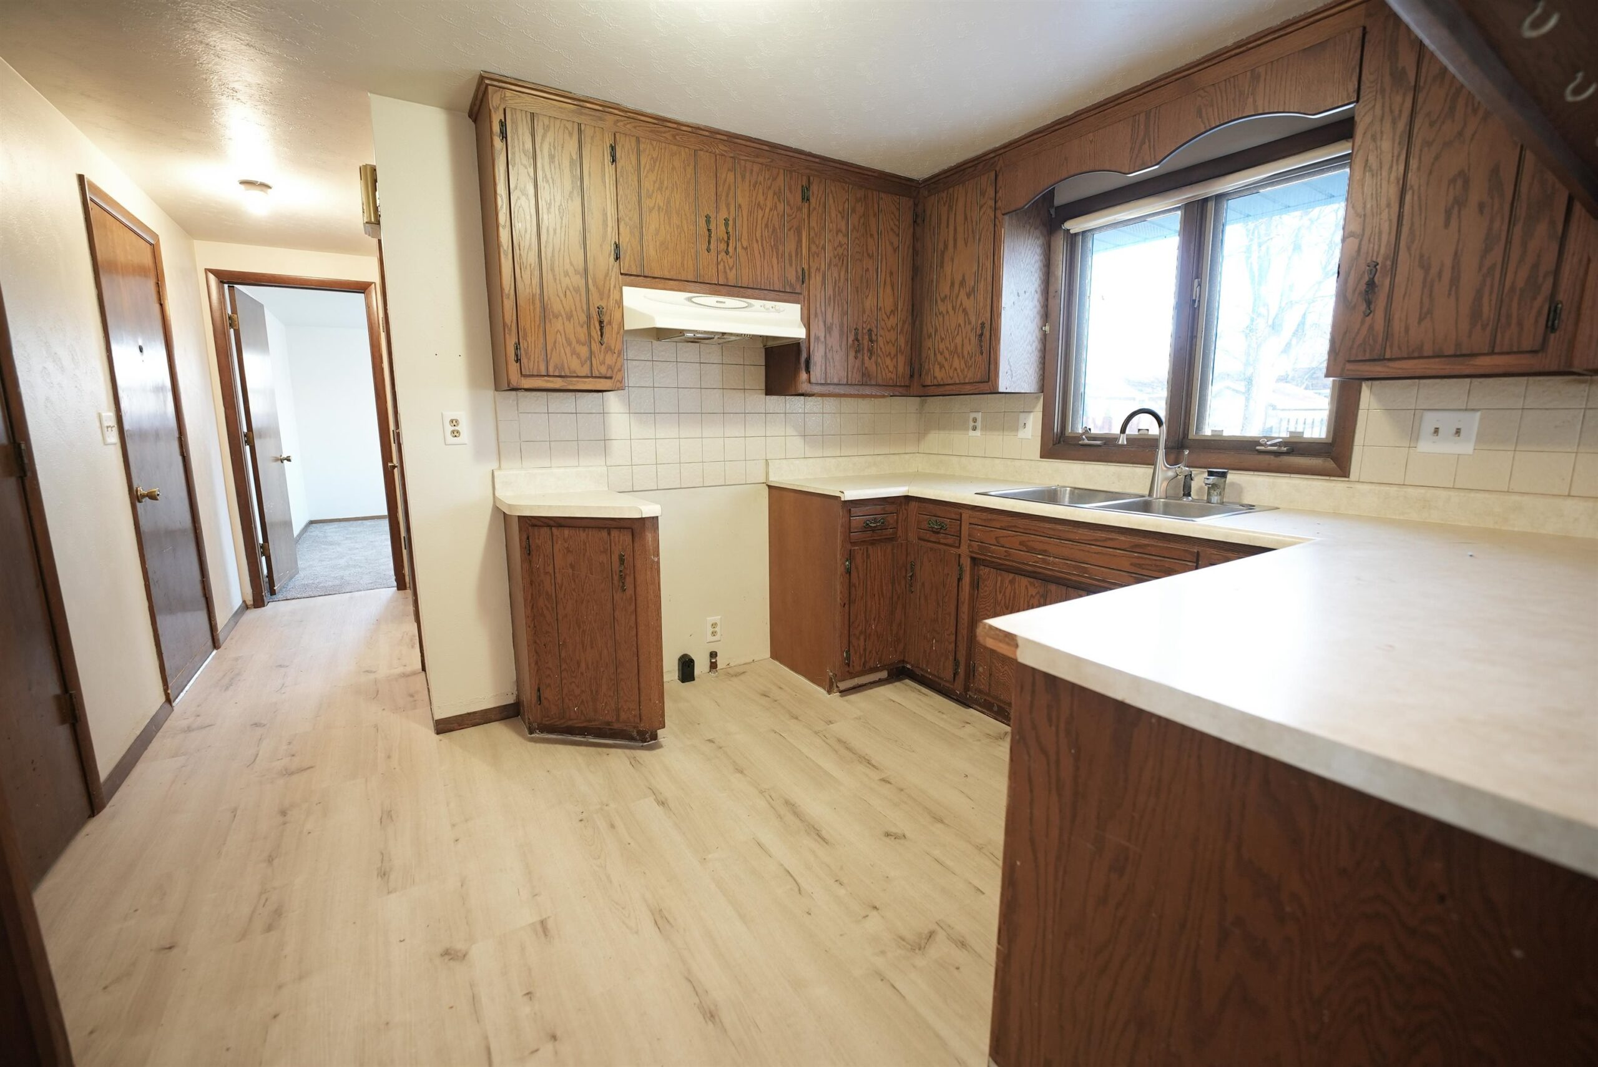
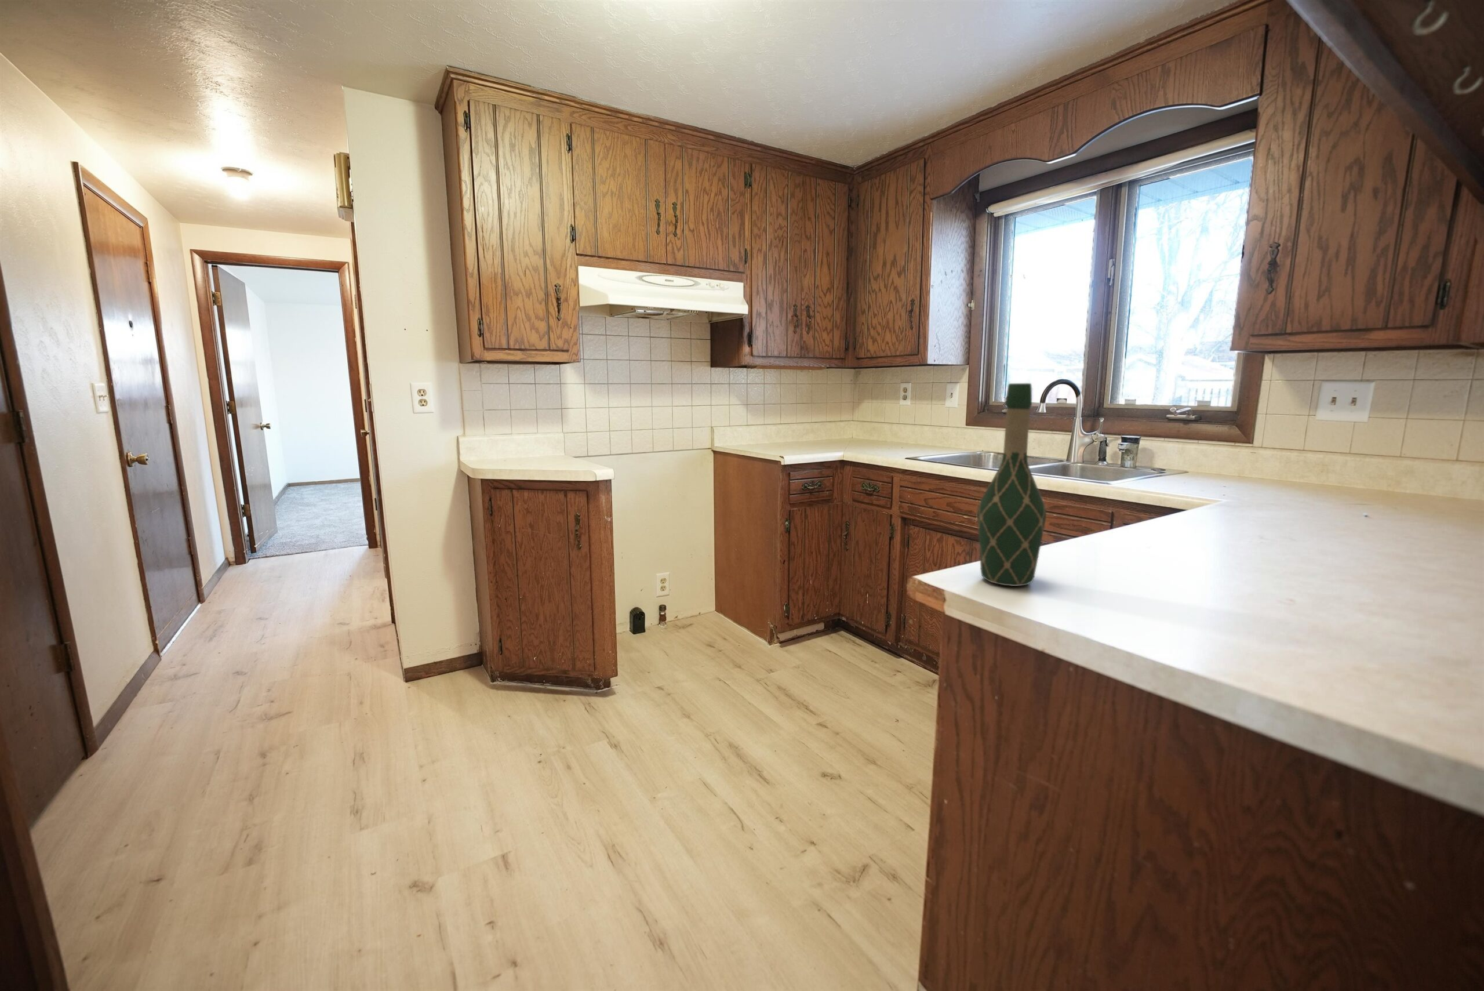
+ wine bottle [976,383,1047,587]
